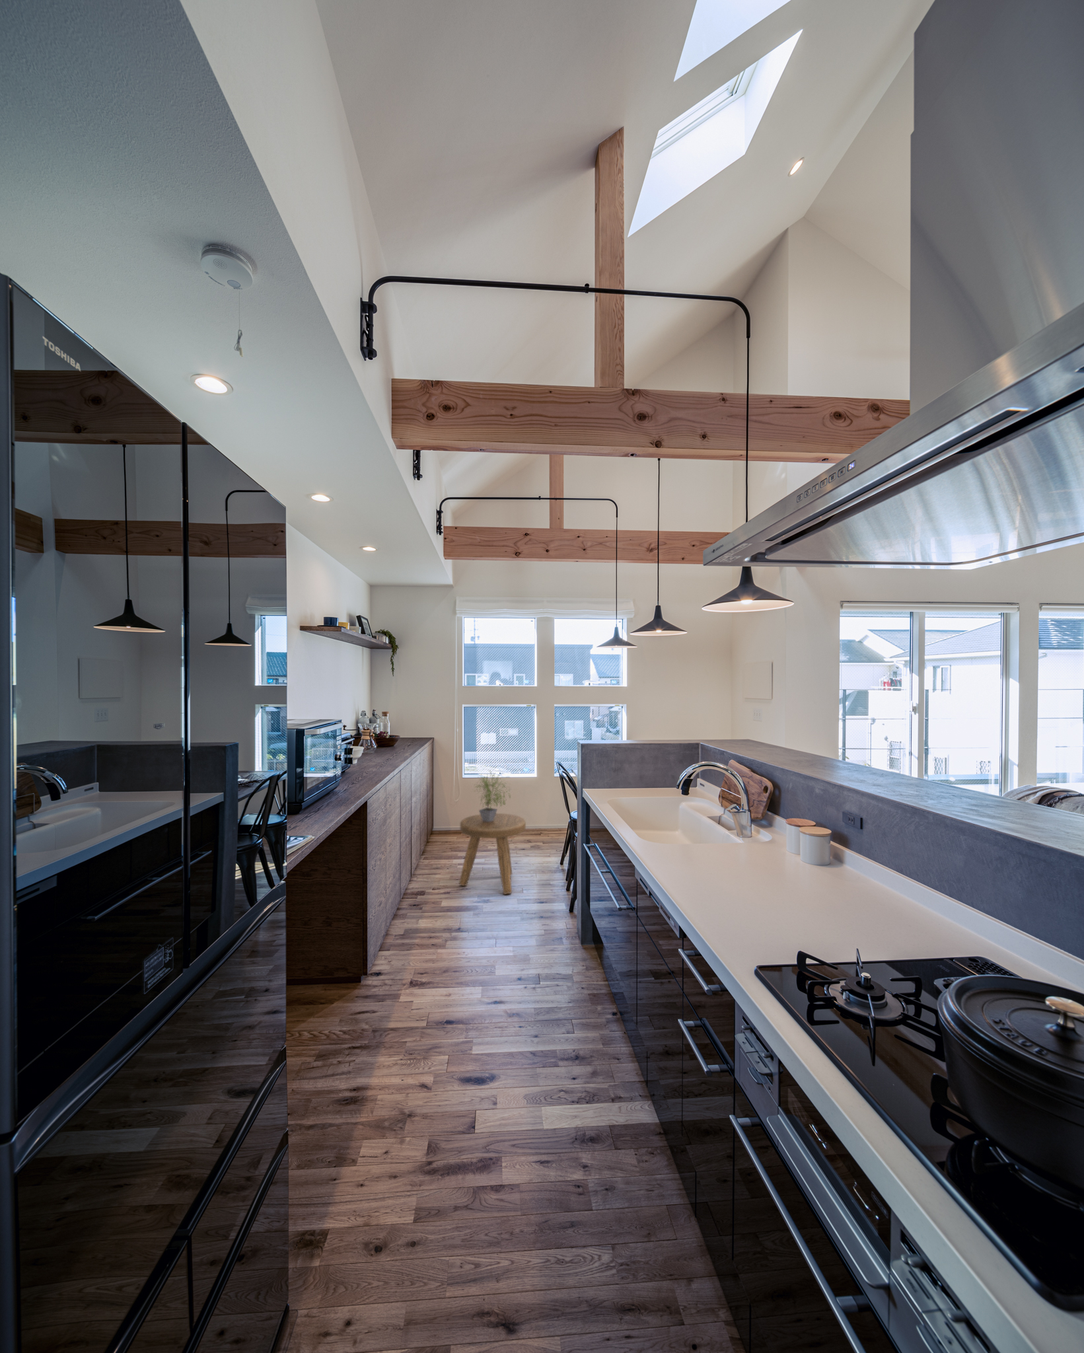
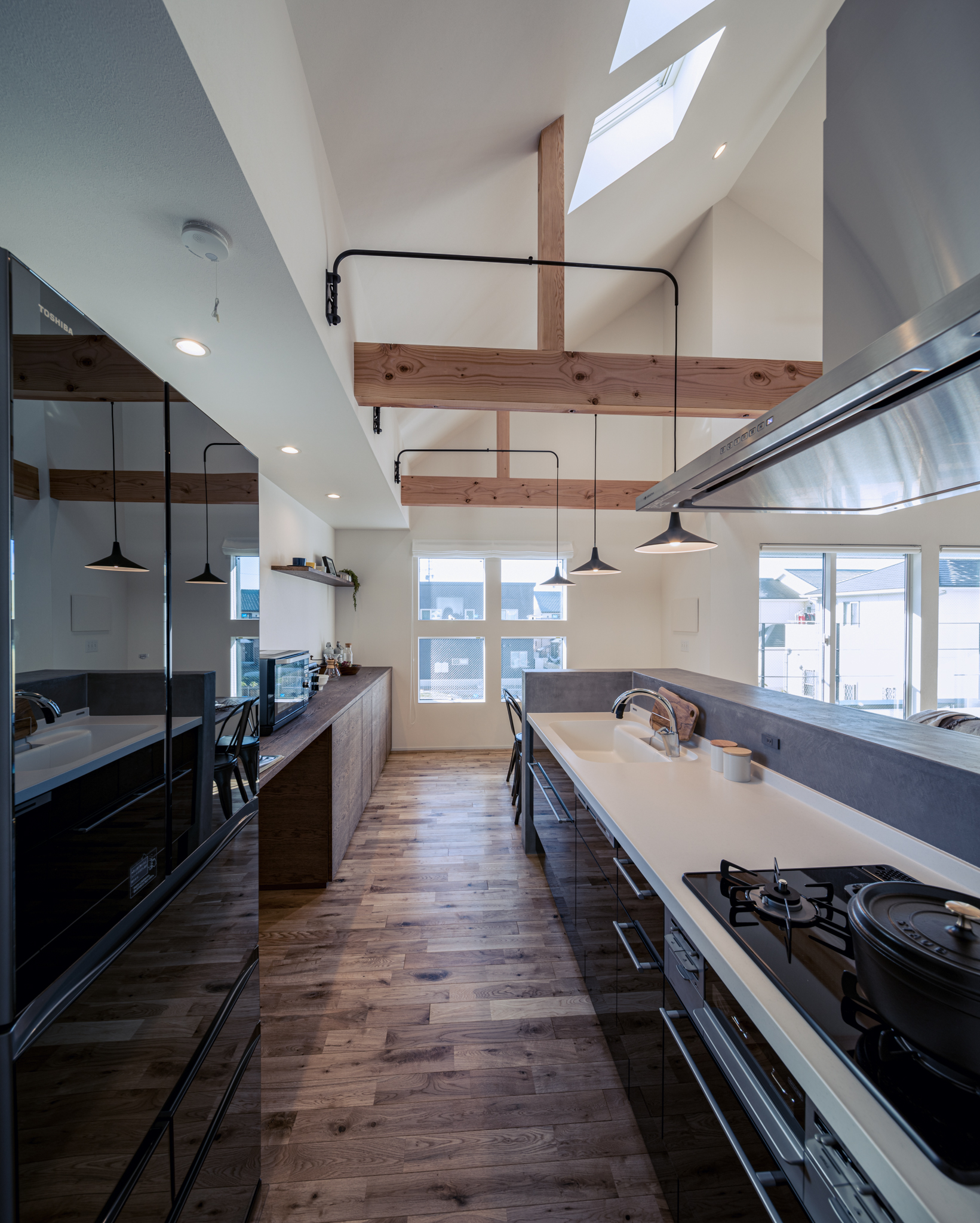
- potted plant [473,770,512,822]
- stool [458,813,527,895]
